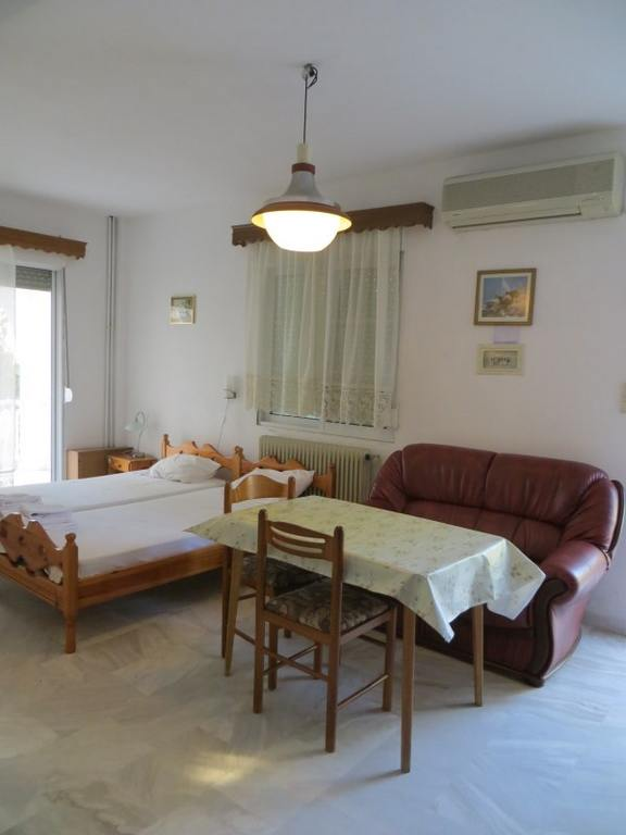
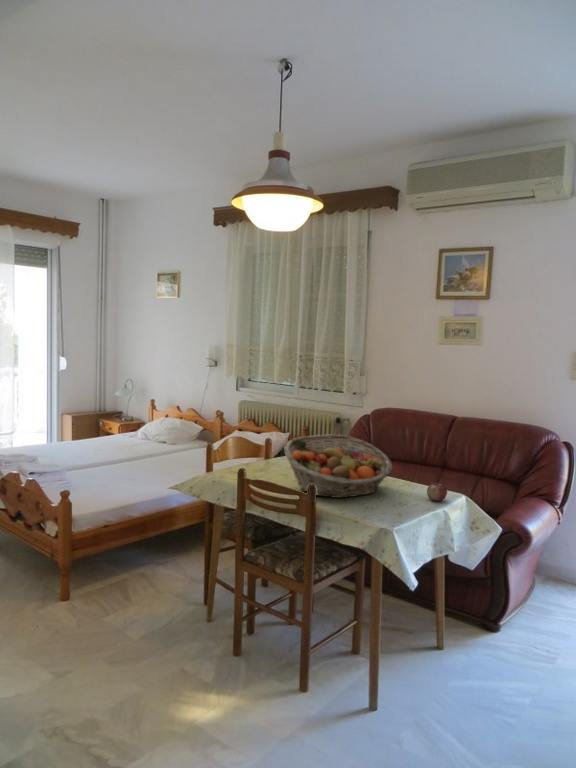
+ fruit basket [283,434,394,499]
+ apple [426,481,448,502]
